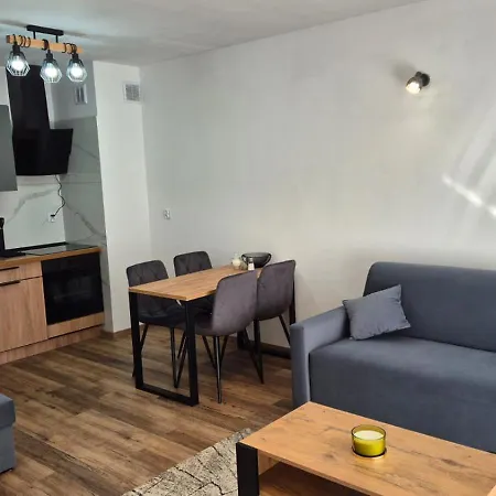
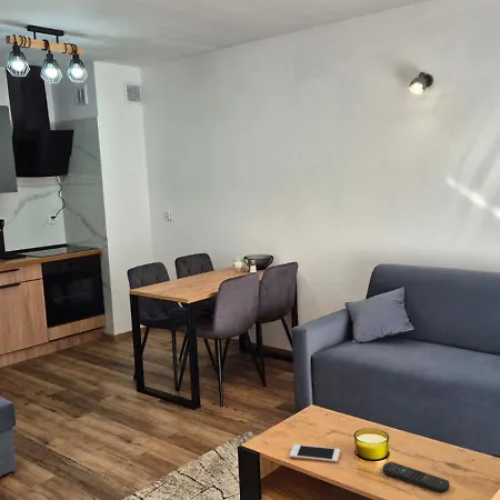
+ cell phone [289,443,341,463]
+ remote control [381,461,450,494]
